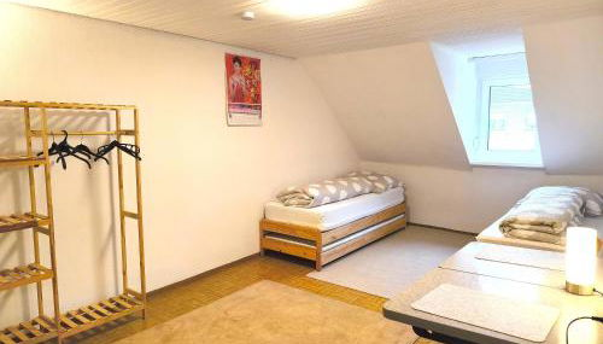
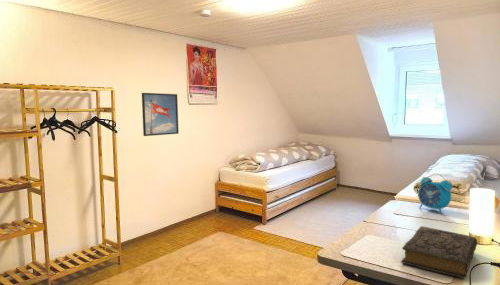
+ book [400,225,478,279]
+ alarm clock [417,172,453,214]
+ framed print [141,92,180,137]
